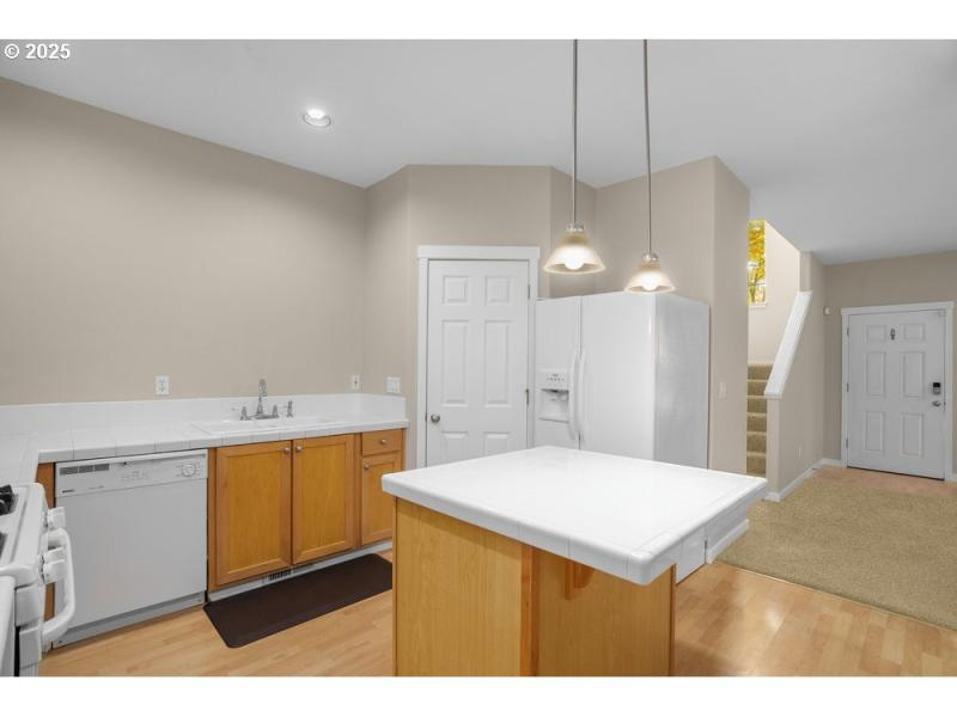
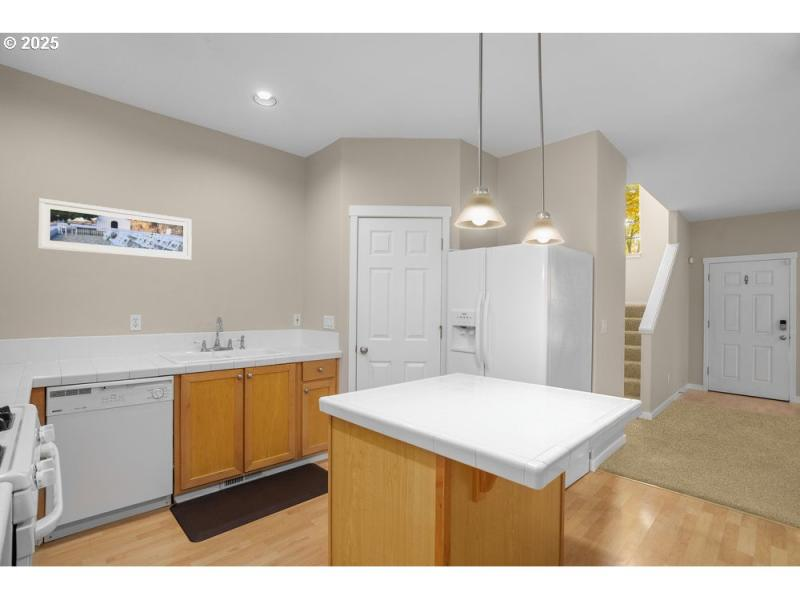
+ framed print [36,197,193,261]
